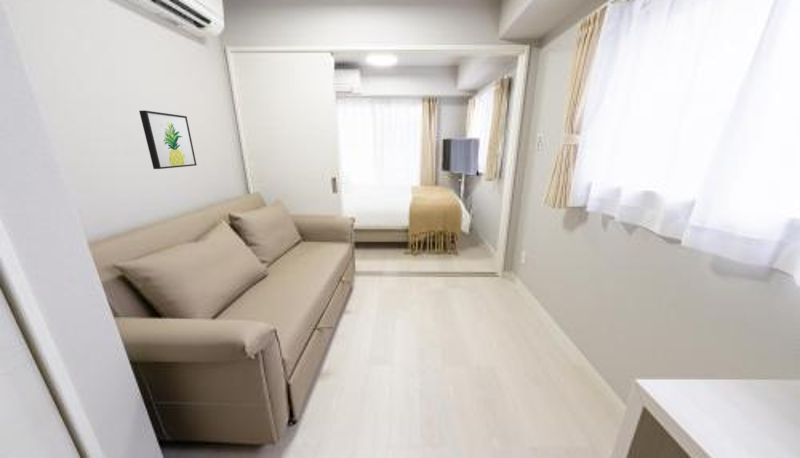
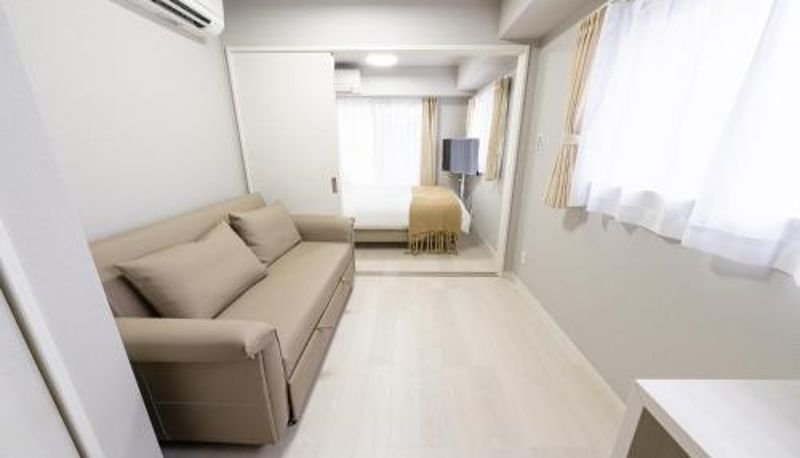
- wall art [138,110,198,170]
